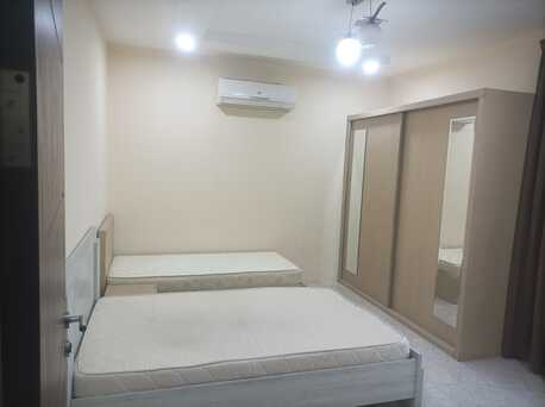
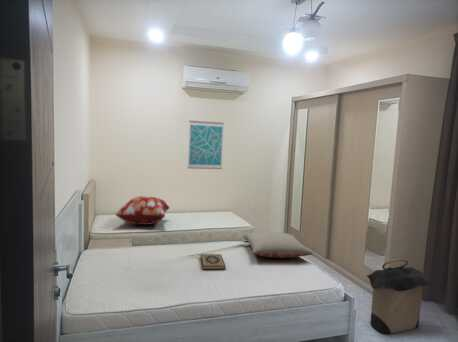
+ hardback book [200,253,227,271]
+ decorative pillow [114,195,171,226]
+ wall art [187,120,225,170]
+ pillow [242,231,314,259]
+ laundry hamper [366,258,434,335]
